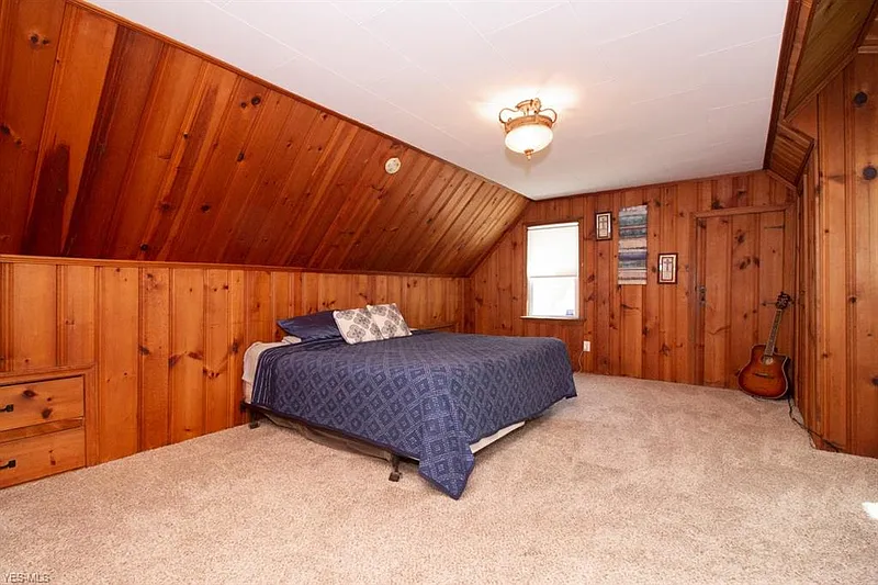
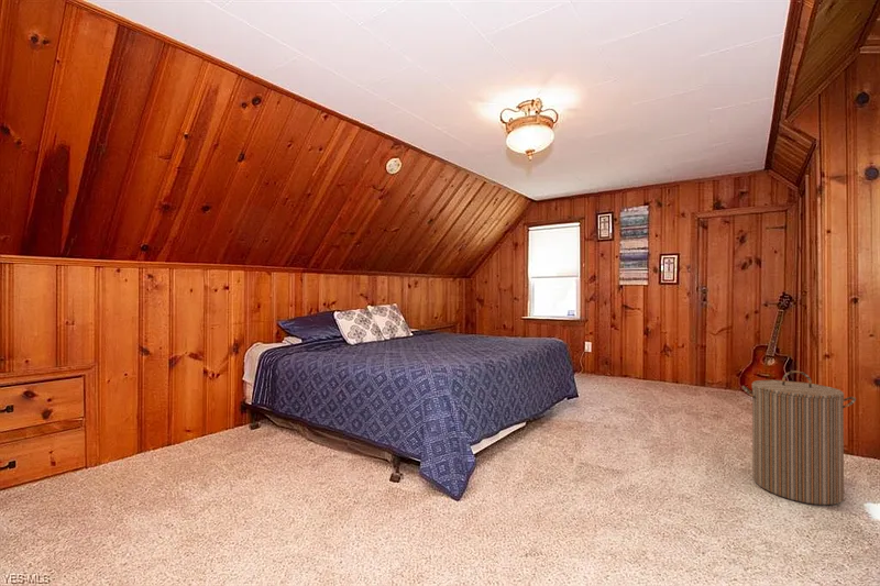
+ laundry hamper [741,369,857,506]
